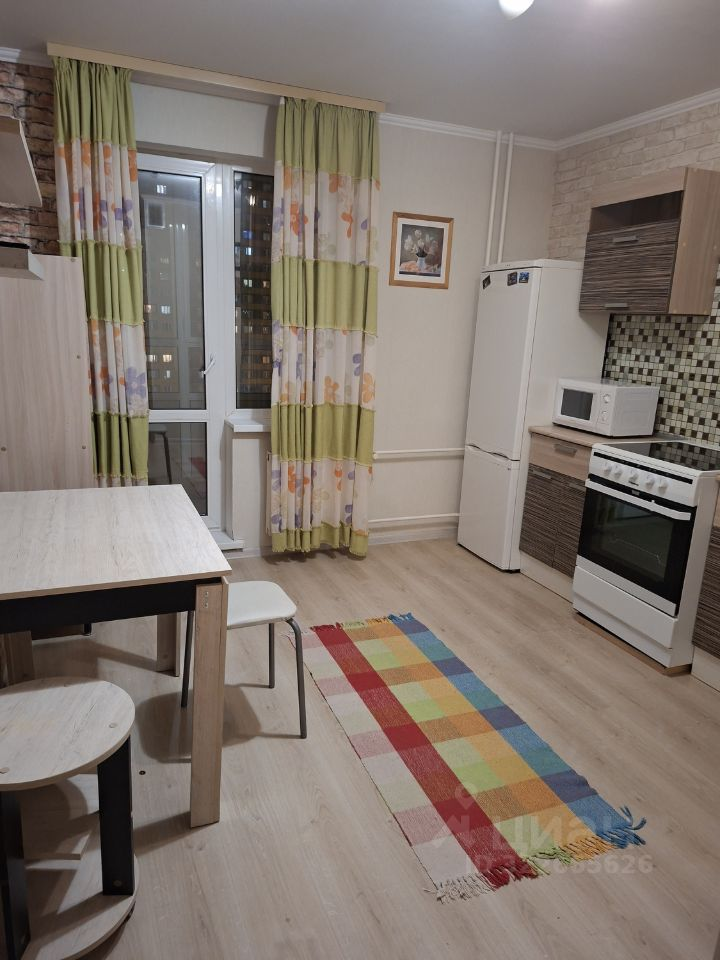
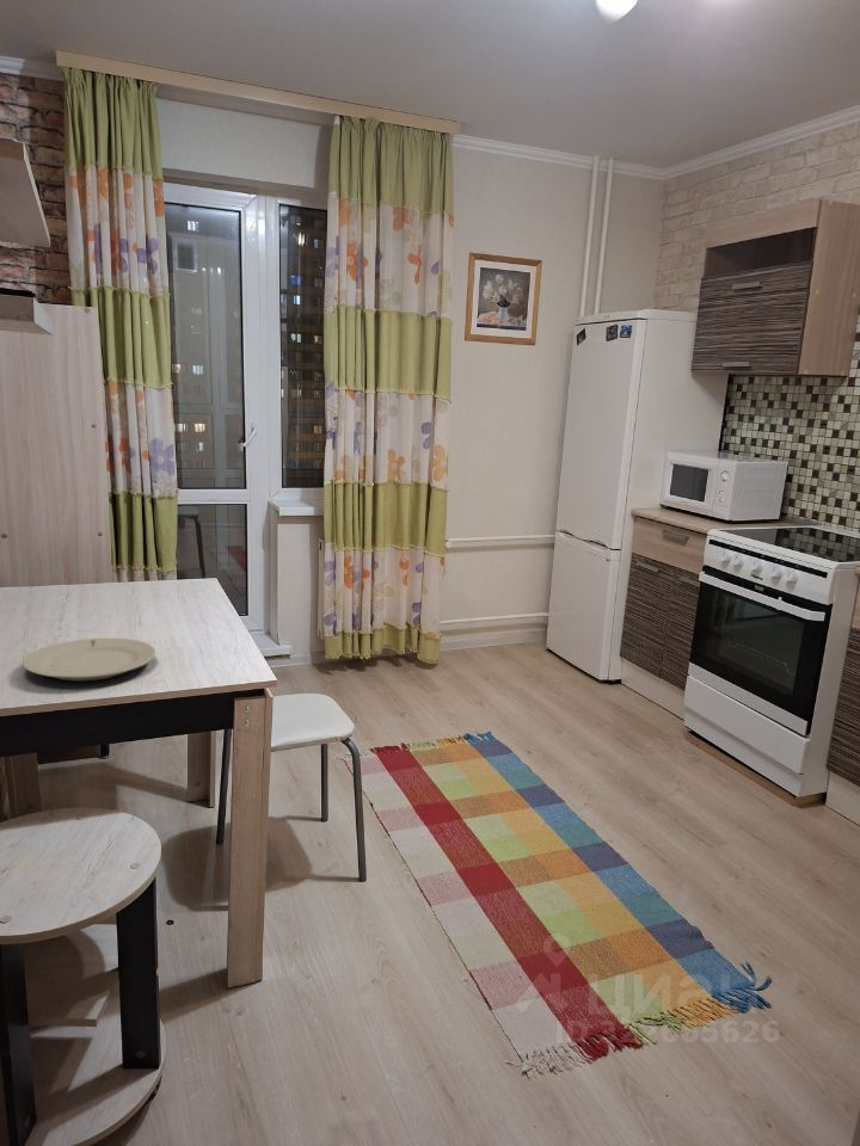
+ chinaware [22,637,156,682]
